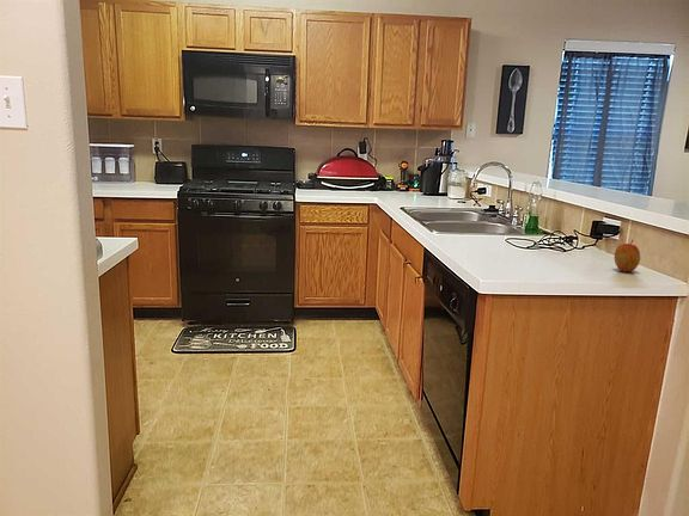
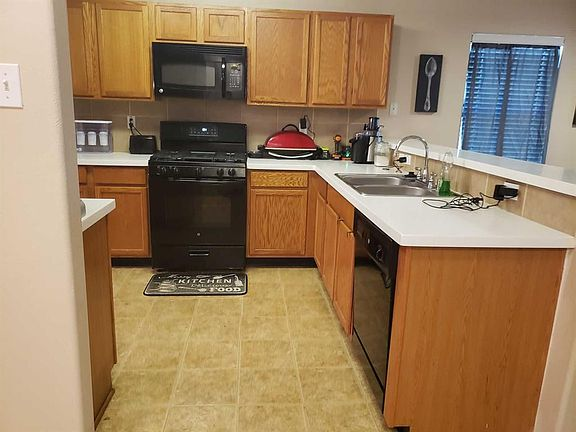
- apple [614,239,641,274]
